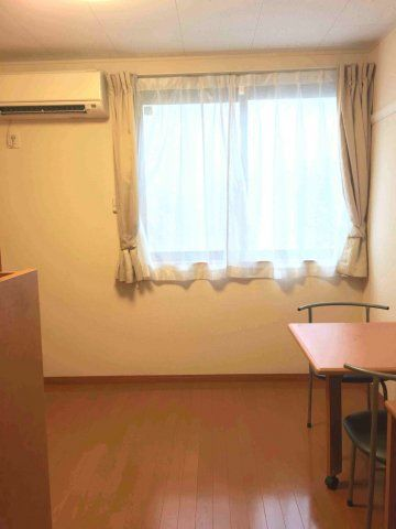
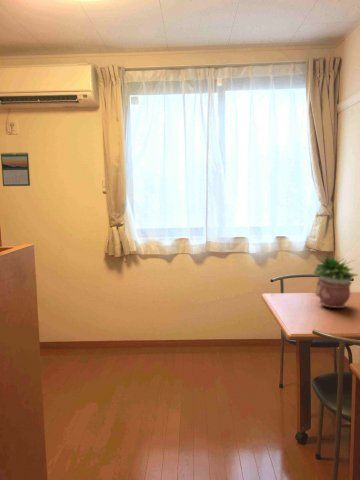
+ calendar [0,151,31,187]
+ potted plant [311,252,359,309]
